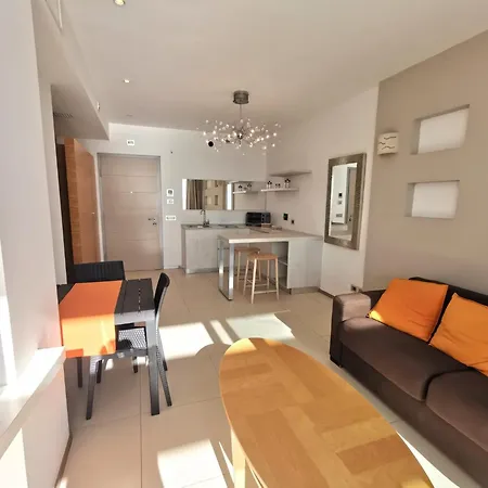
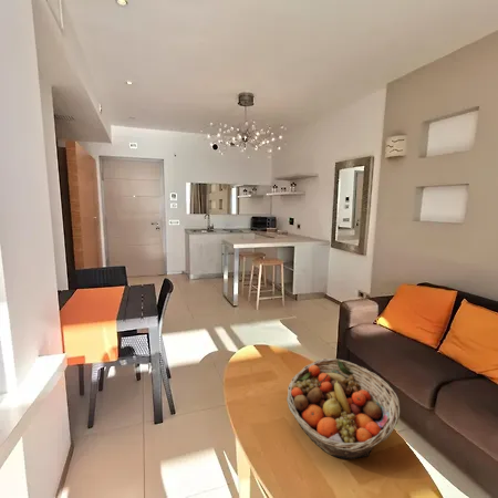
+ fruit basket [286,357,401,460]
